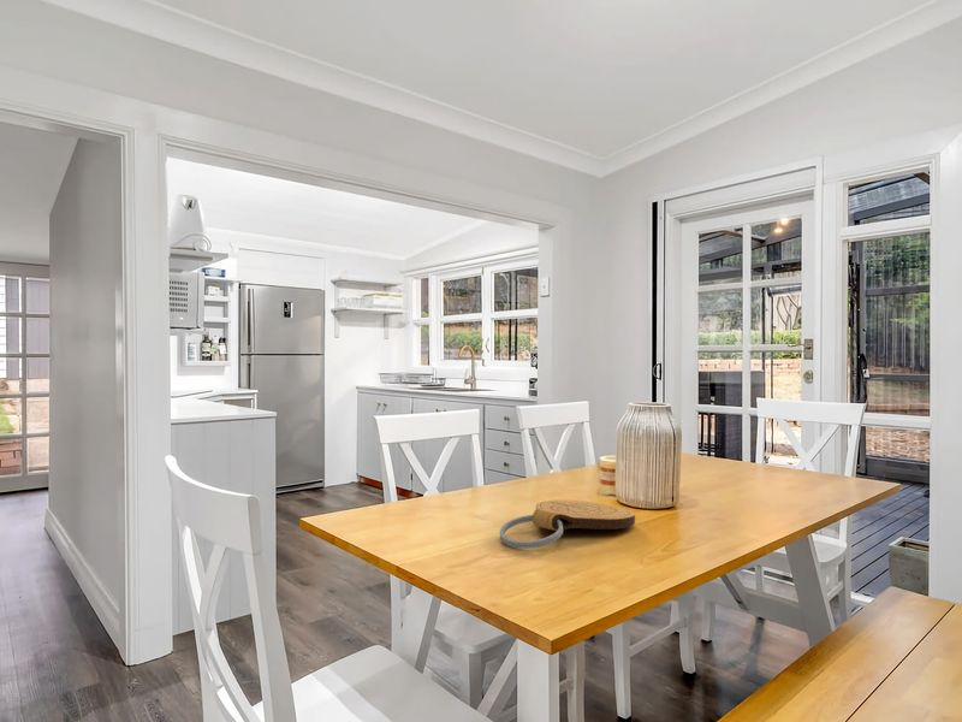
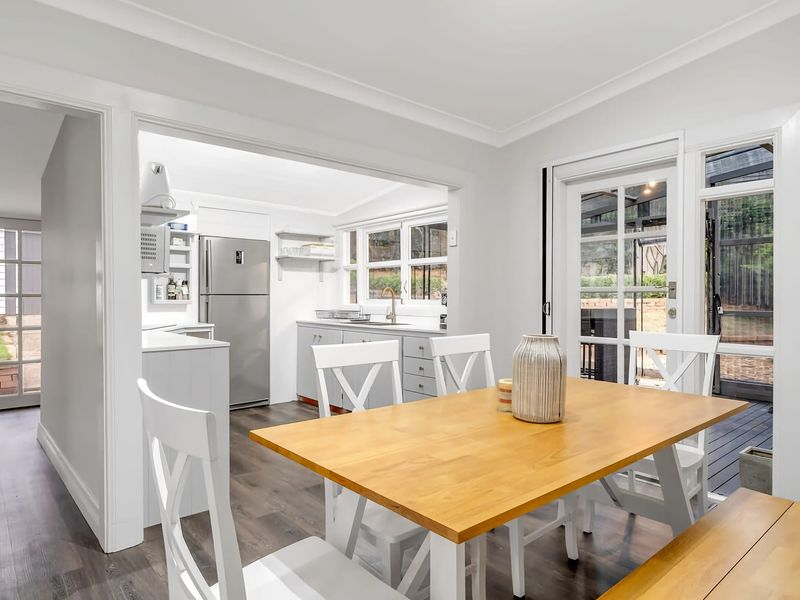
- key chain [499,498,636,550]
